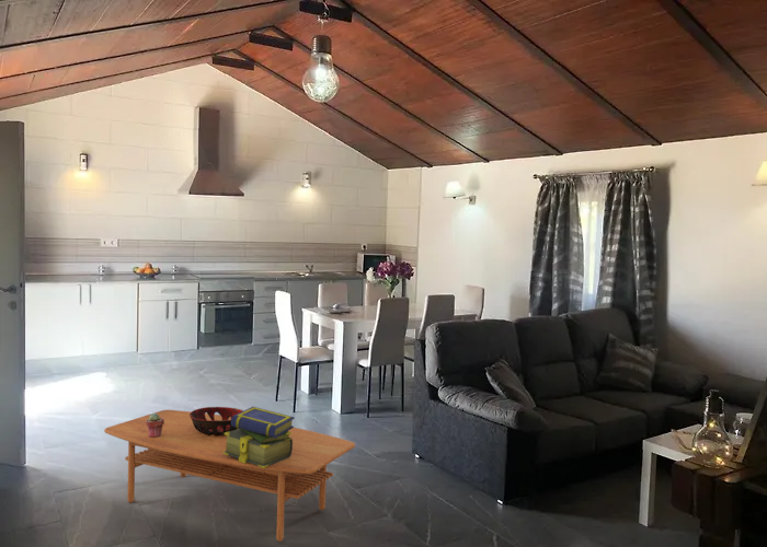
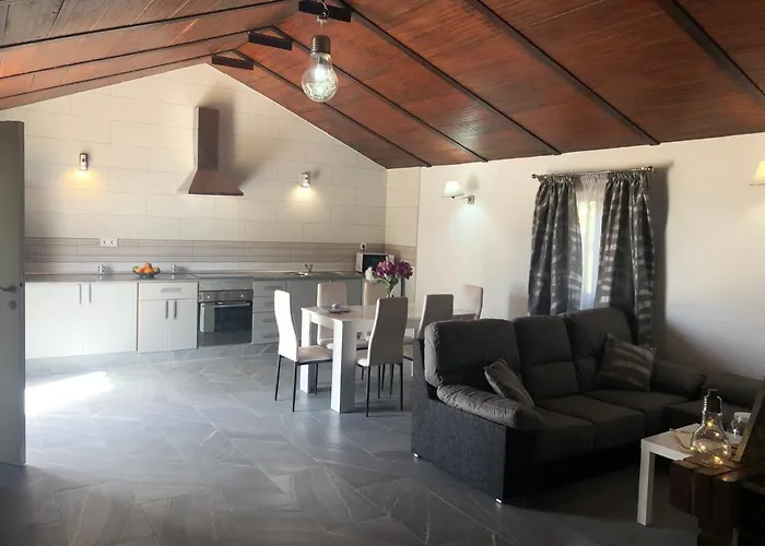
- potted succulent [146,412,164,438]
- decorative bowl [190,406,244,435]
- coffee table [103,409,356,543]
- stack of books [222,406,296,468]
